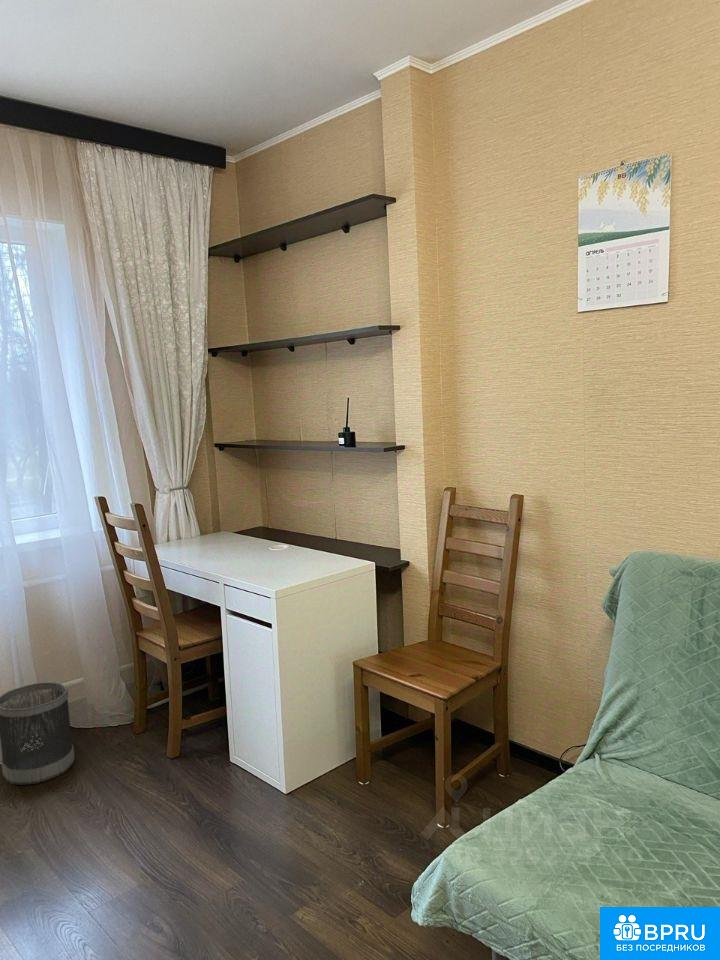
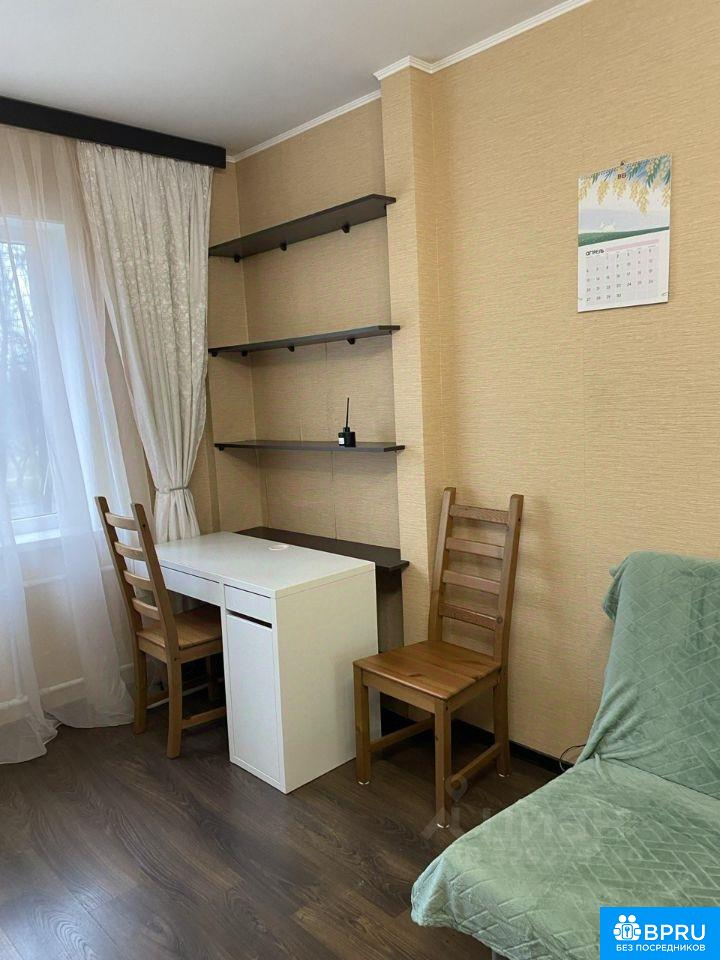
- wastebasket [0,681,76,786]
